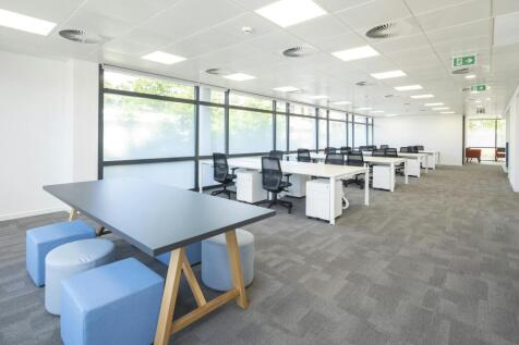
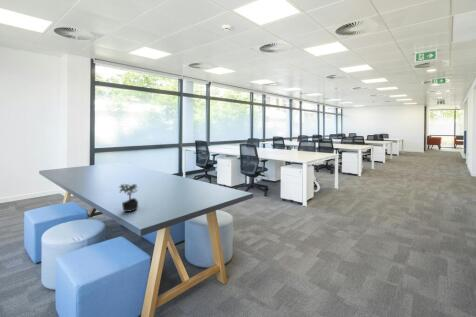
+ succulent plant [118,182,139,213]
